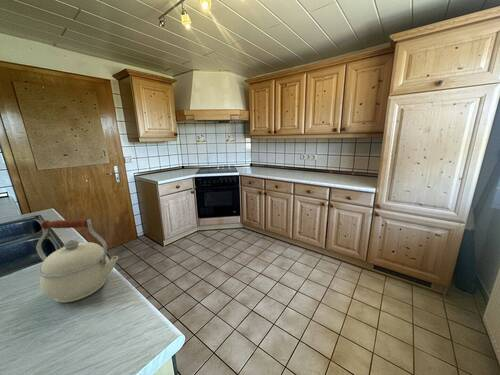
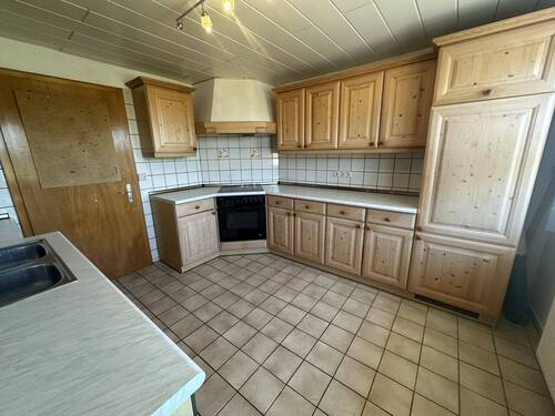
- kettle [35,218,119,303]
